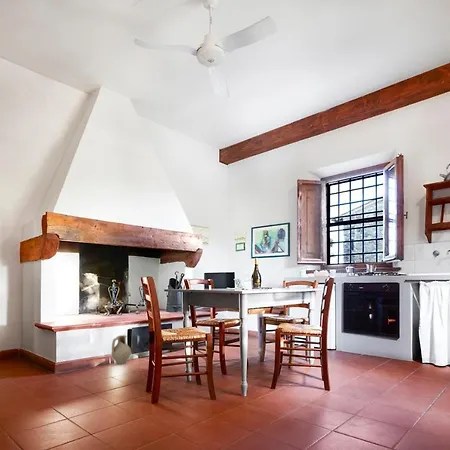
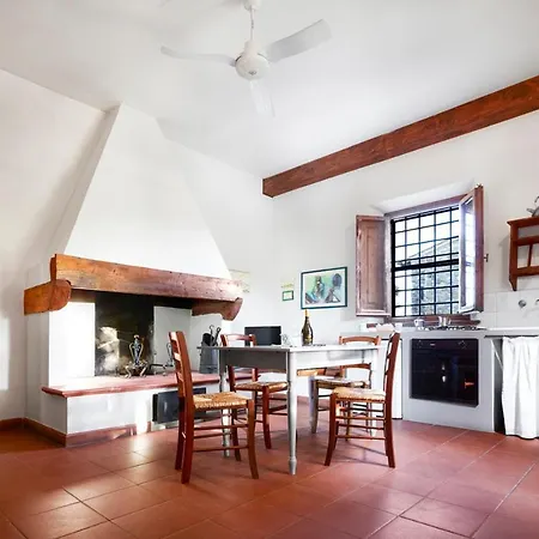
- ceramic jug [111,334,132,365]
